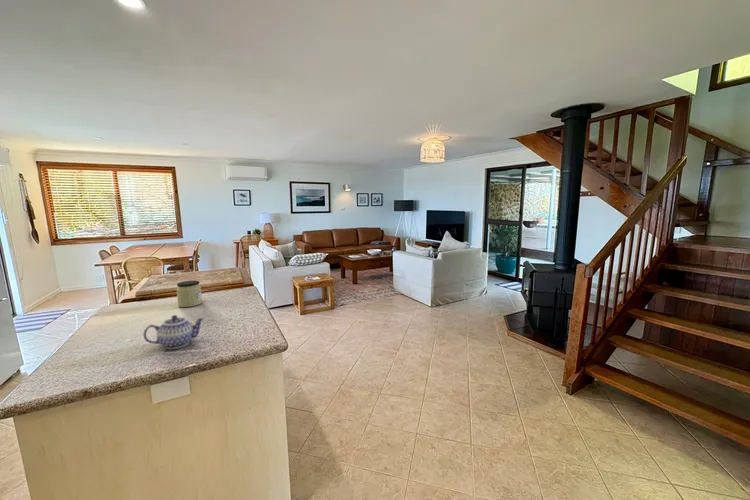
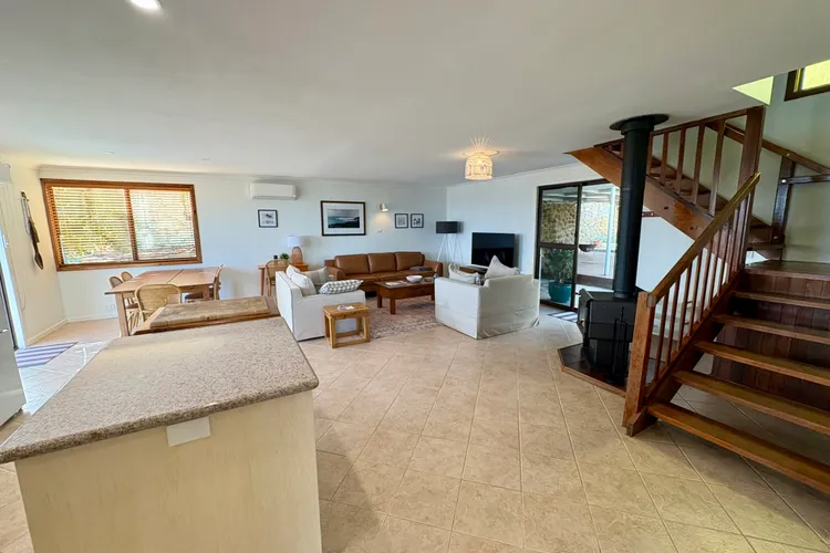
- teapot [142,314,206,350]
- jar [175,280,203,308]
